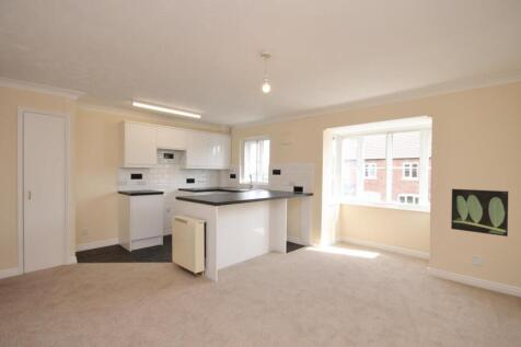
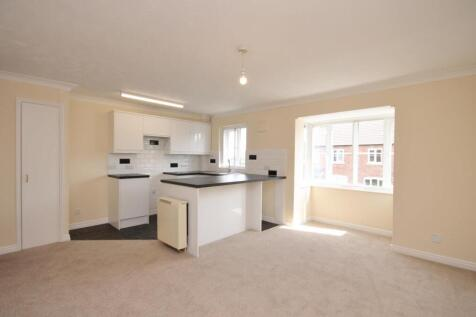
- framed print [450,188,509,238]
